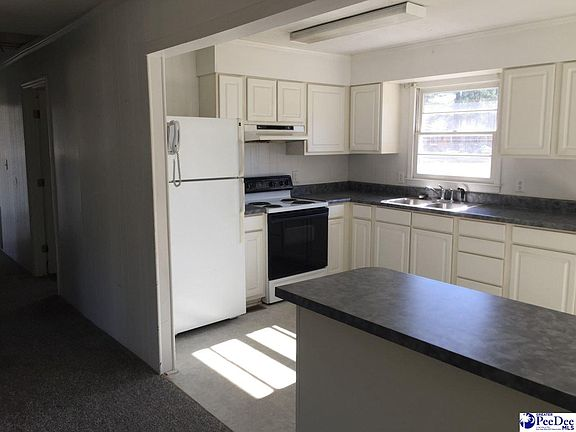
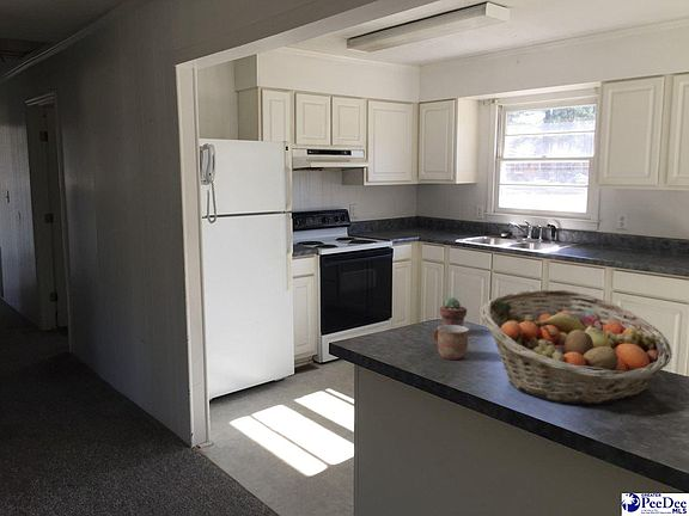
+ potted succulent [439,296,468,326]
+ mug [433,324,470,361]
+ fruit basket [480,289,673,406]
